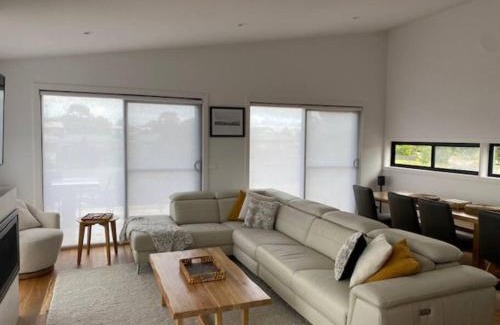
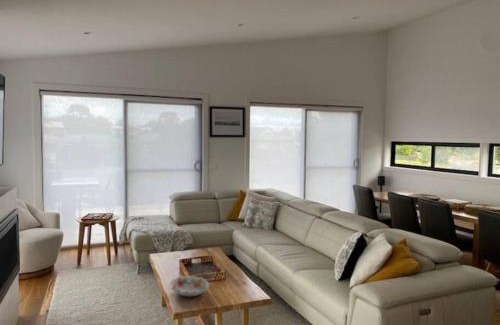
+ decorative bowl [168,275,210,297]
